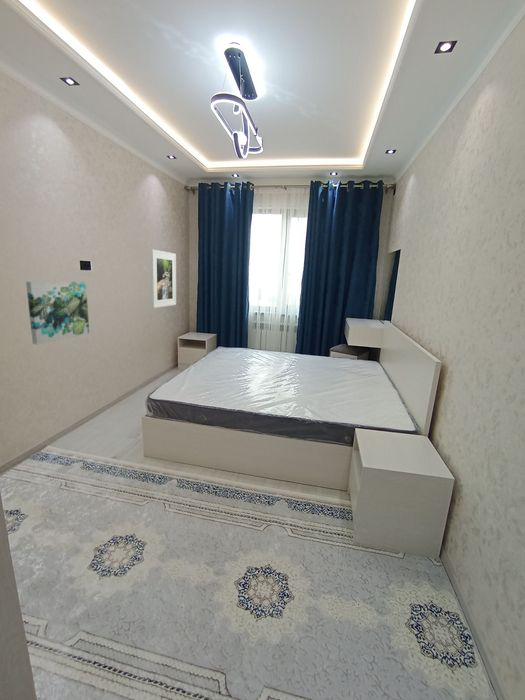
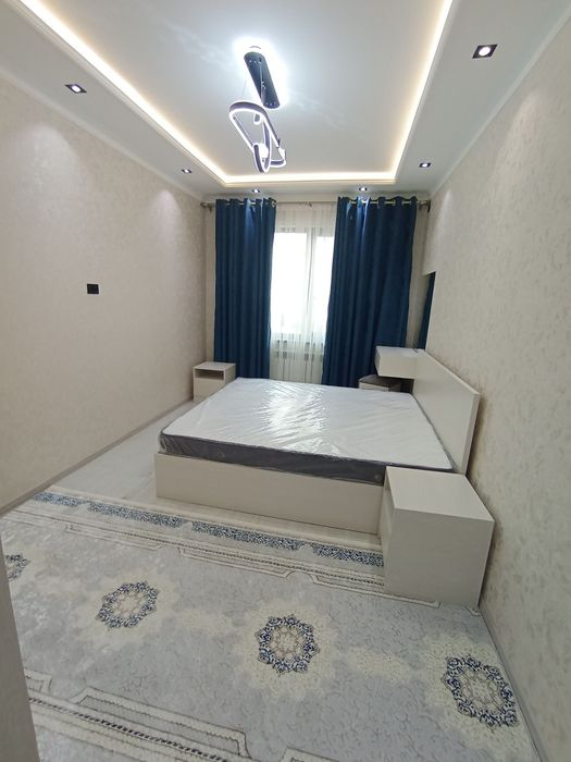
- wall art [25,281,90,346]
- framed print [150,249,177,309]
